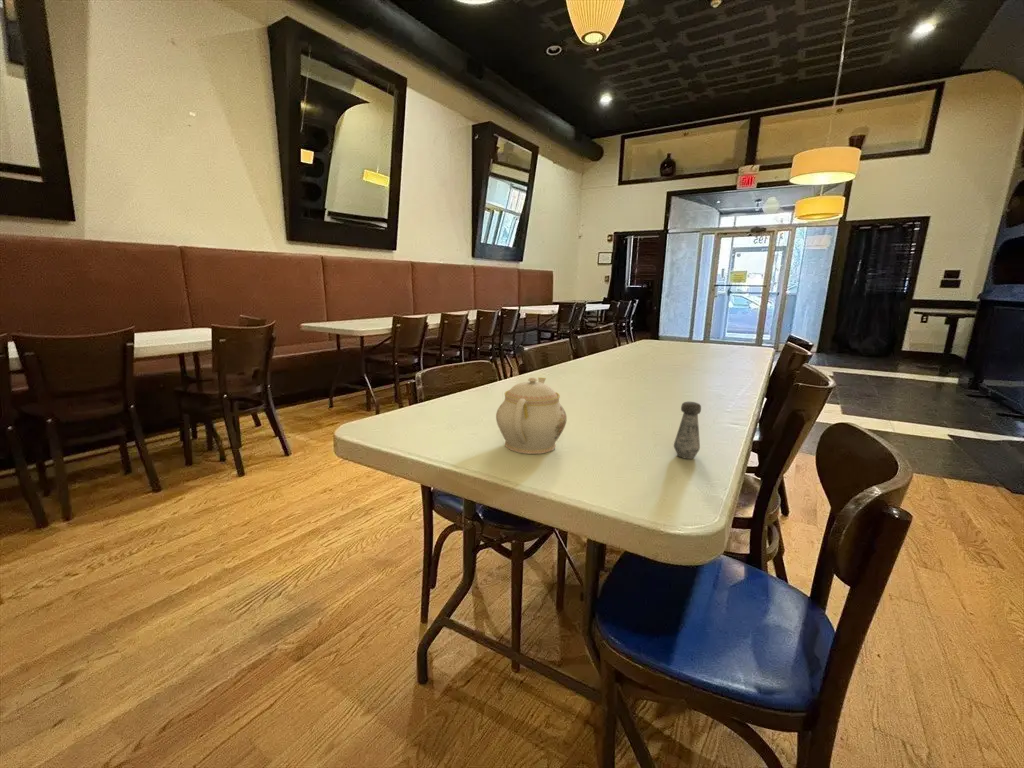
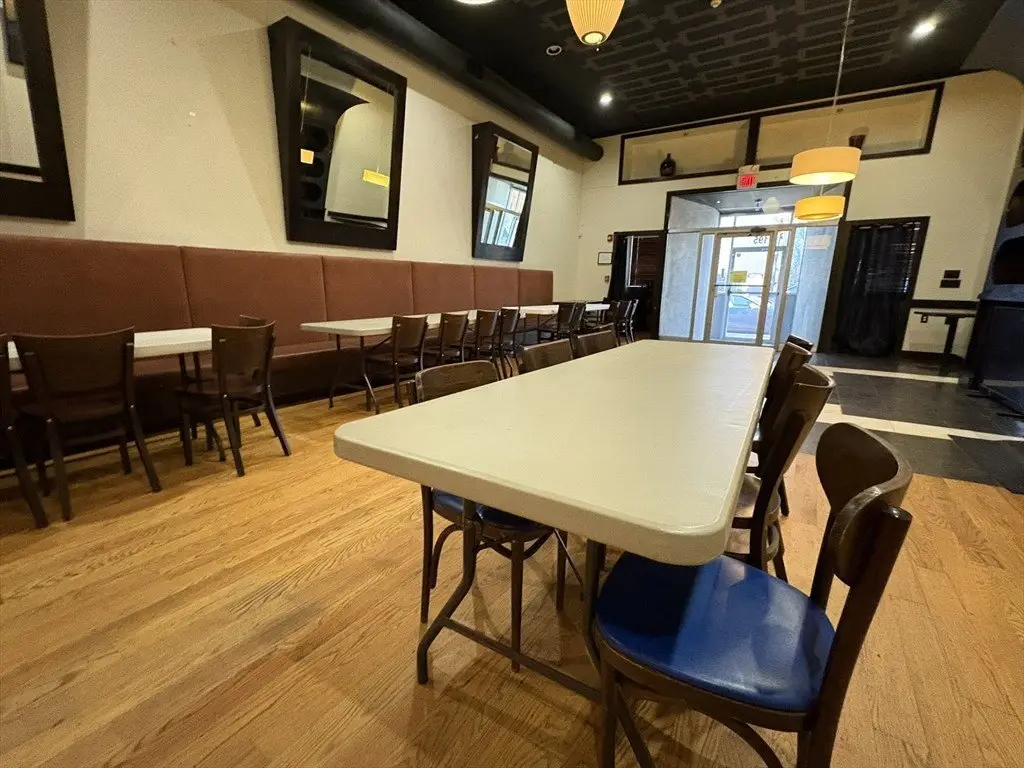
- teapot [495,376,568,455]
- salt shaker [673,401,702,460]
